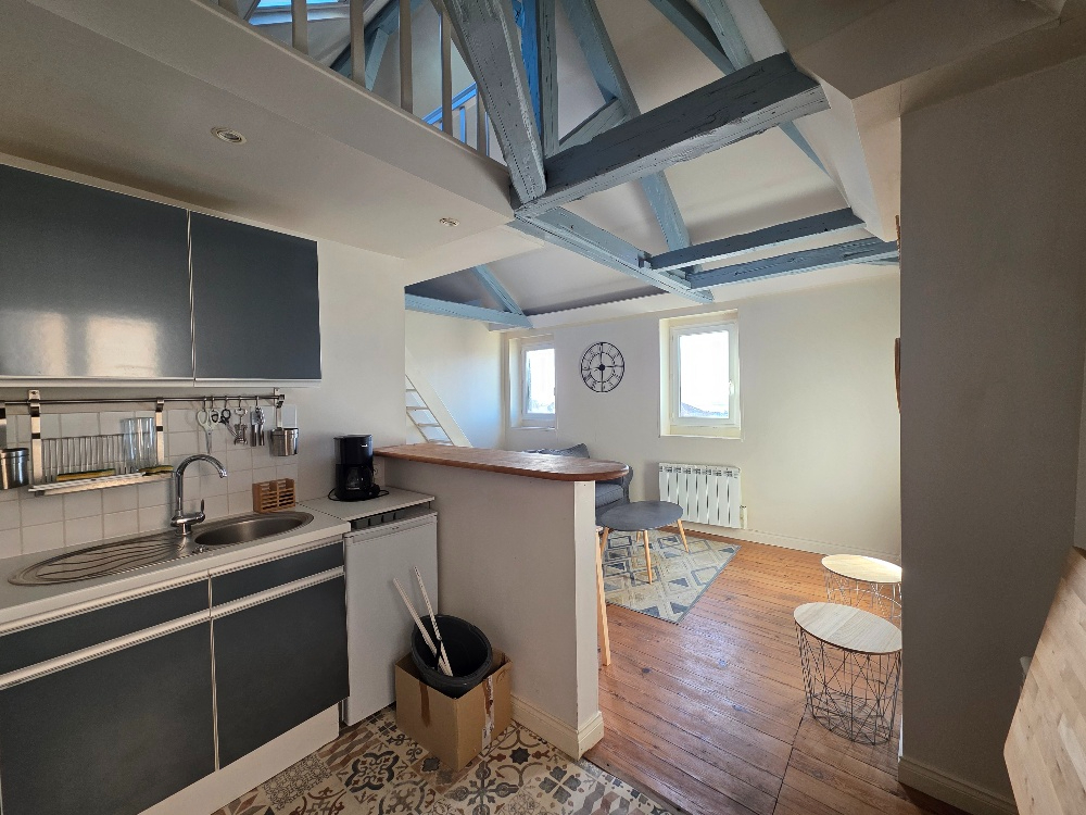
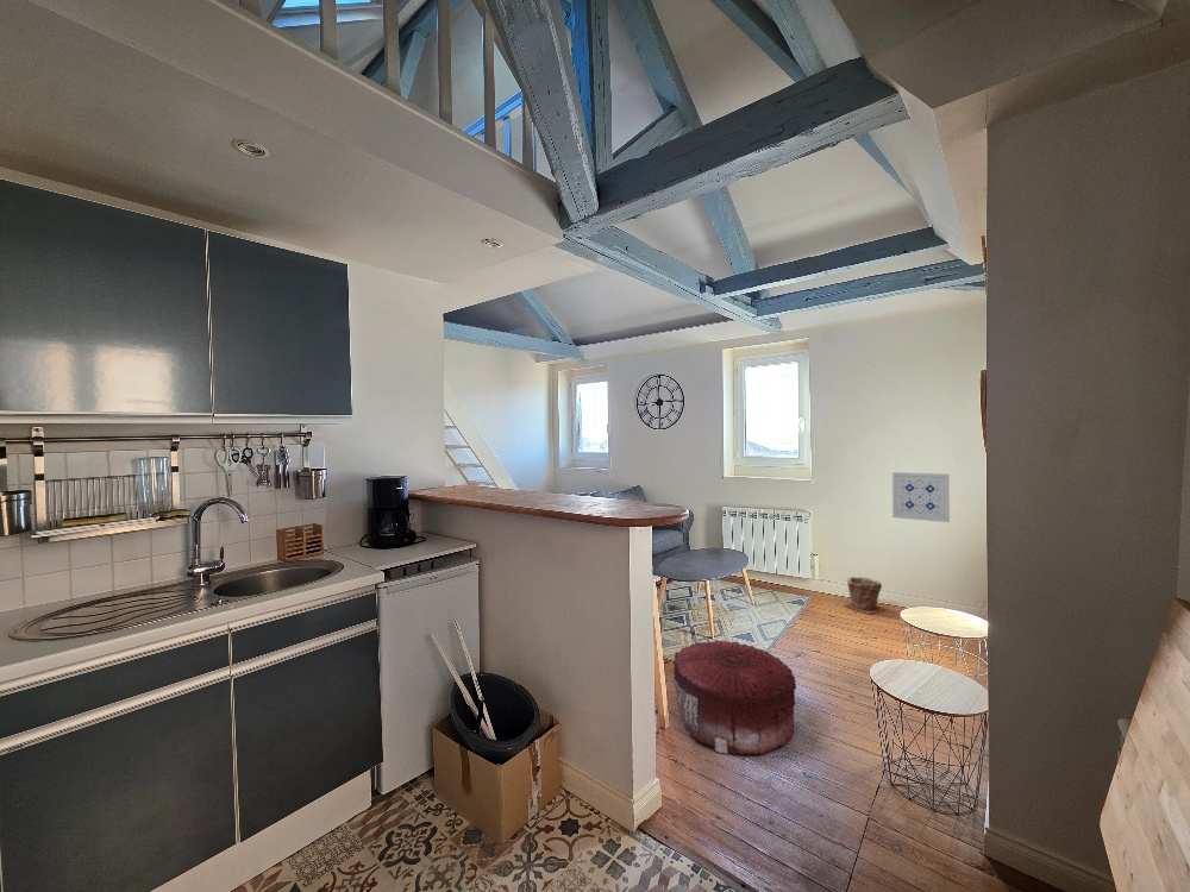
+ pouf [671,637,797,756]
+ wall art [891,471,951,523]
+ plant pot [844,576,887,615]
